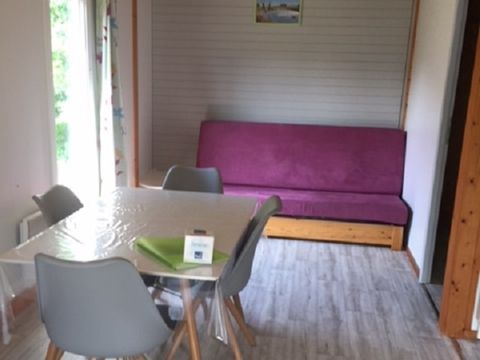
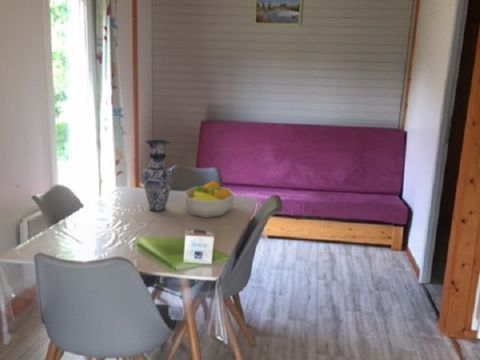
+ fruit bowl [183,180,235,219]
+ vase [141,139,174,213]
